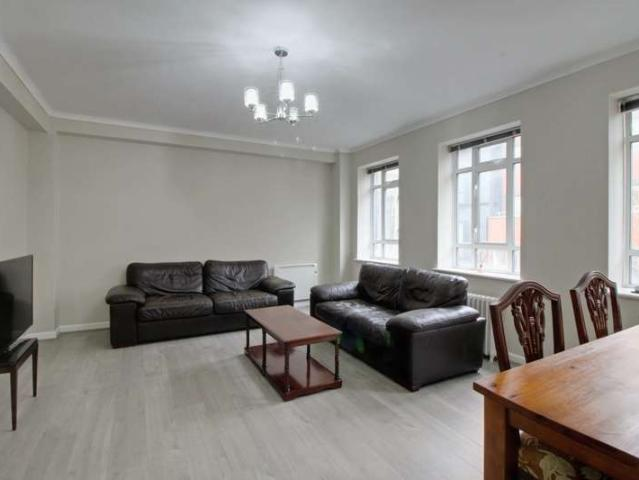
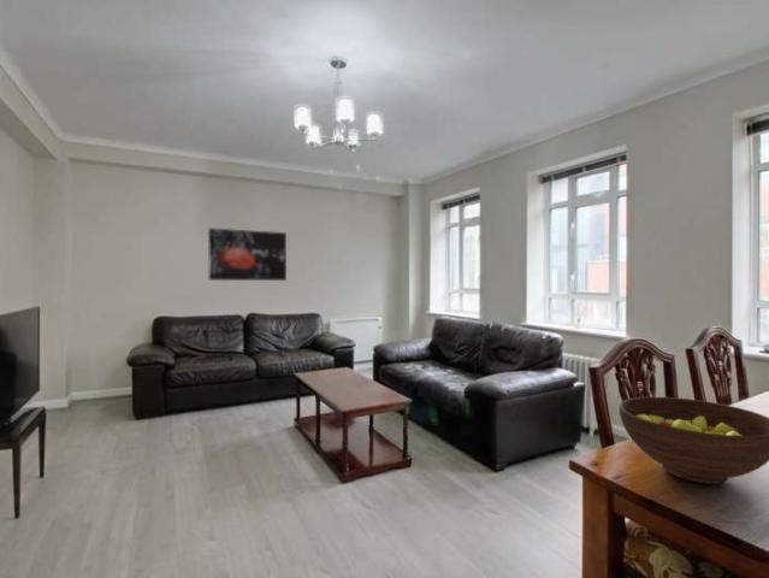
+ fruit bowl [617,396,769,485]
+ wall art [207,228,288,282]
